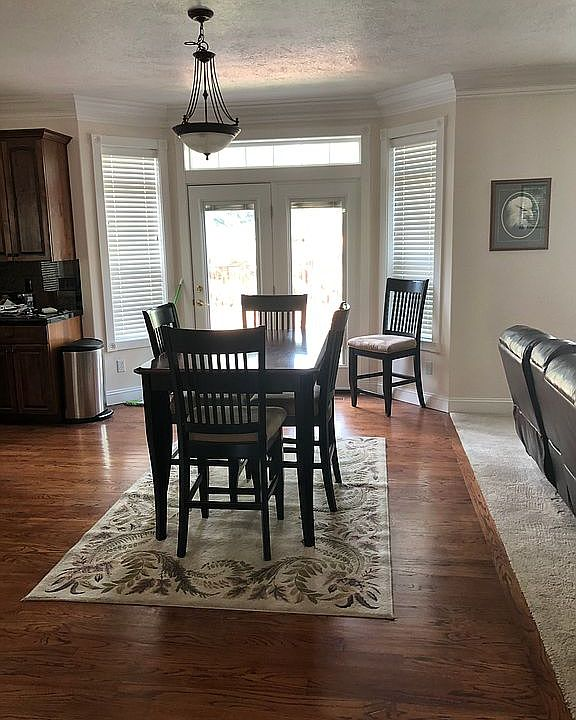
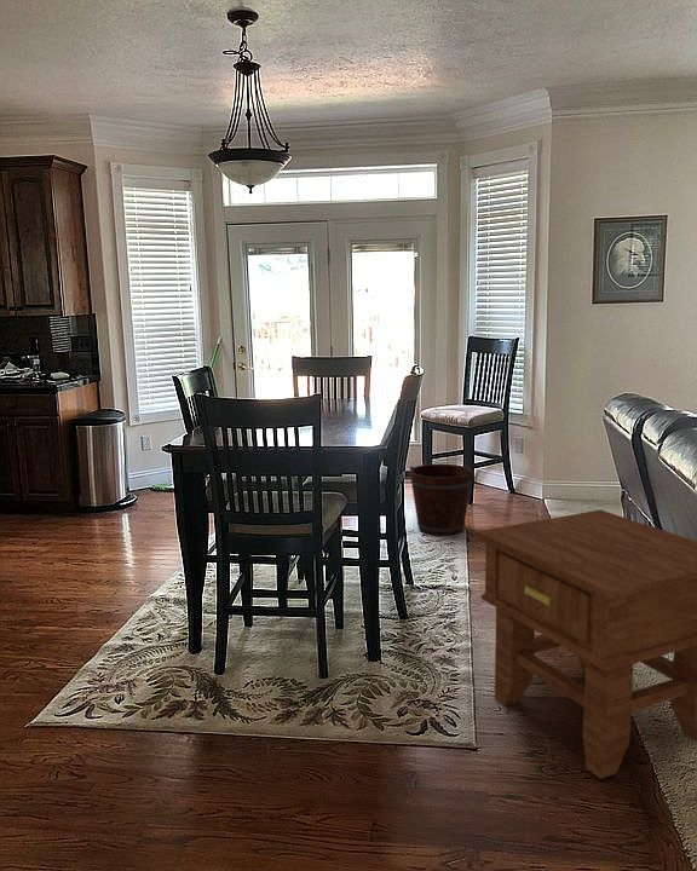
+ side table [474,509,697,780]
+ bucket [409,463,474,536]
